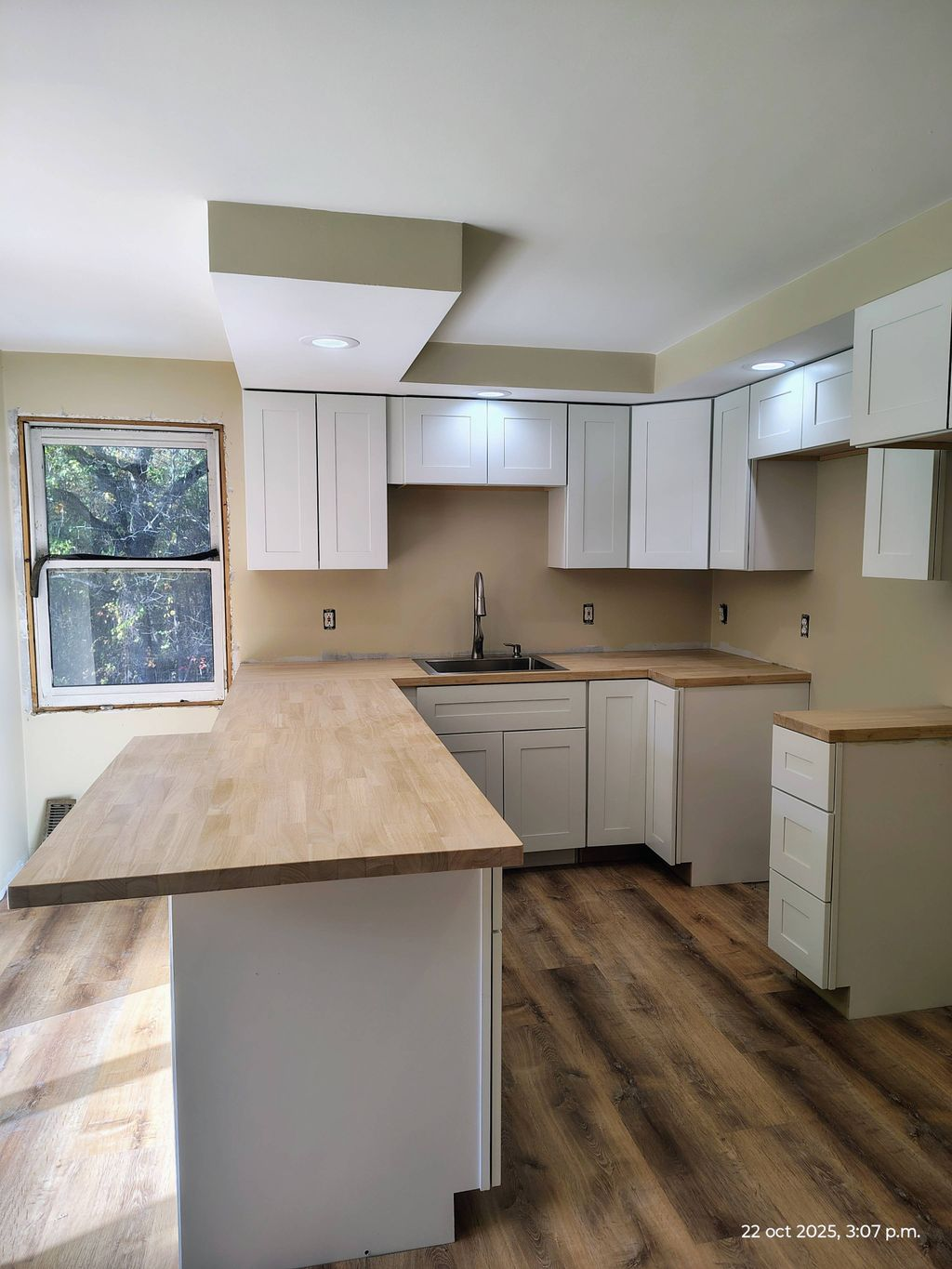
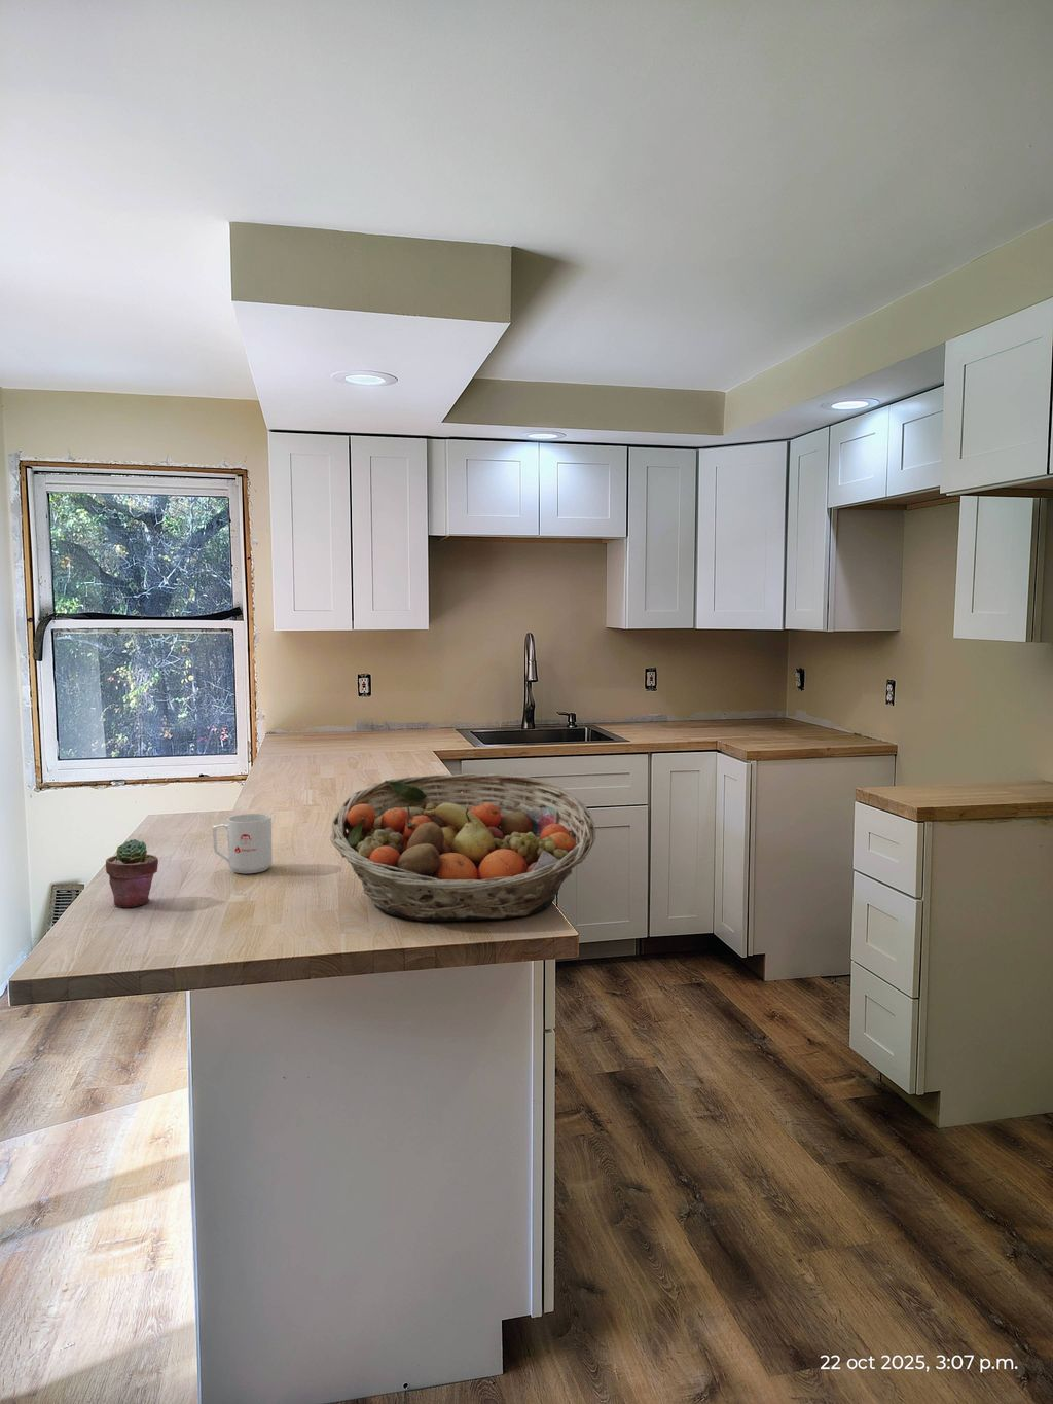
+ mug [211,812,273,874]
+ fruit basket [330,772,596,922]
+ potted succulent [105,839,159,908]
